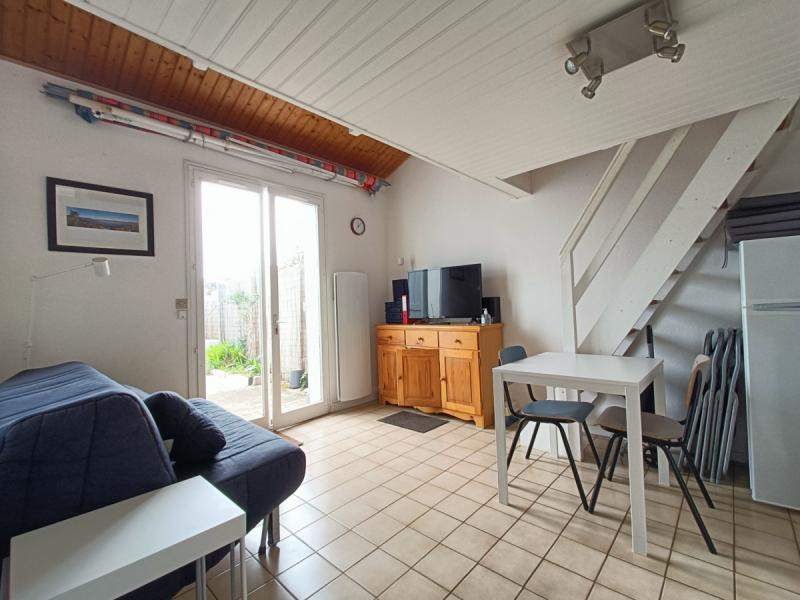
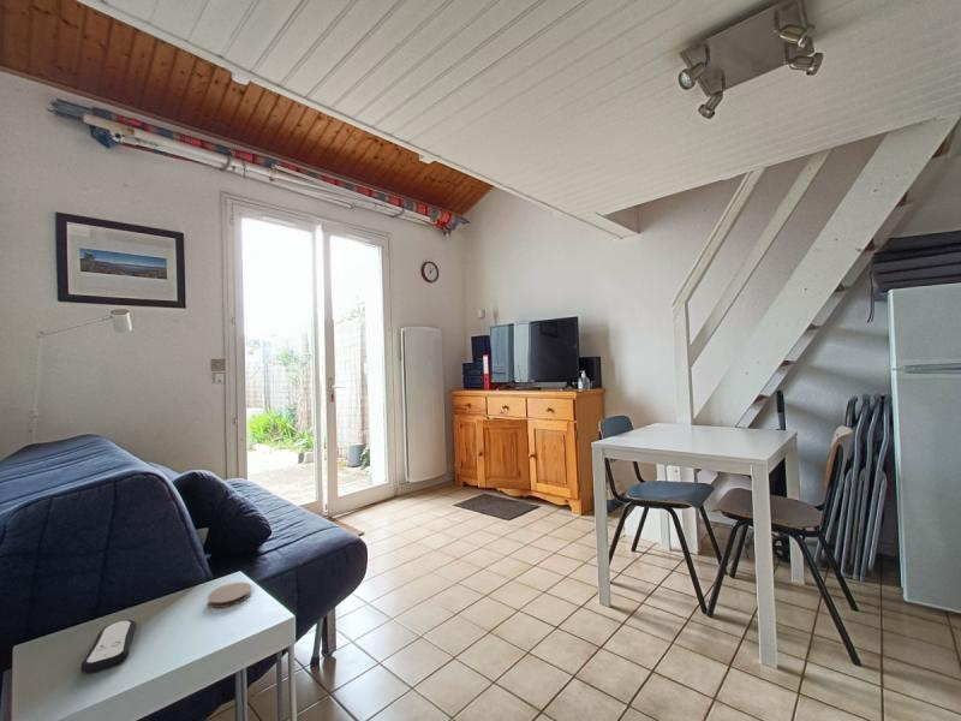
+ coaster [207,580,252,609]
+ remote control [79,619,138,674]
